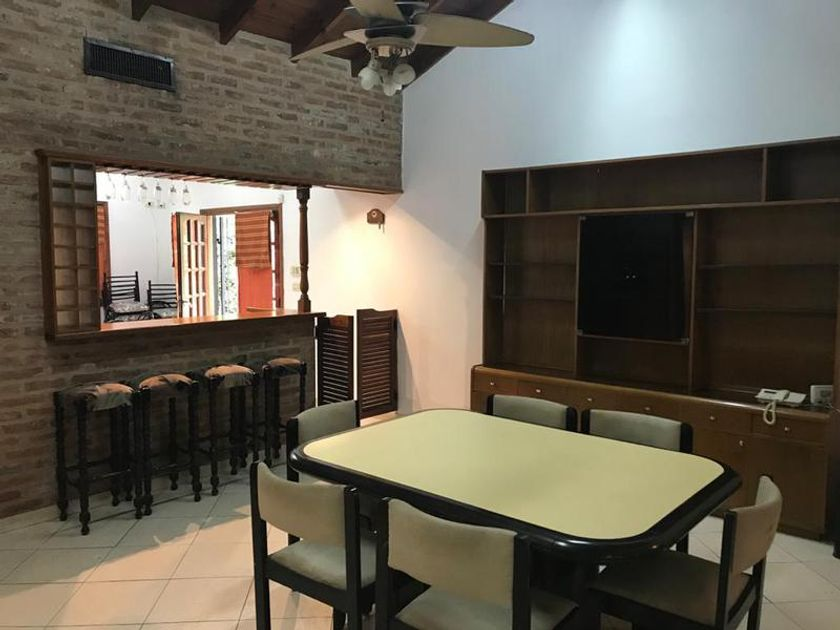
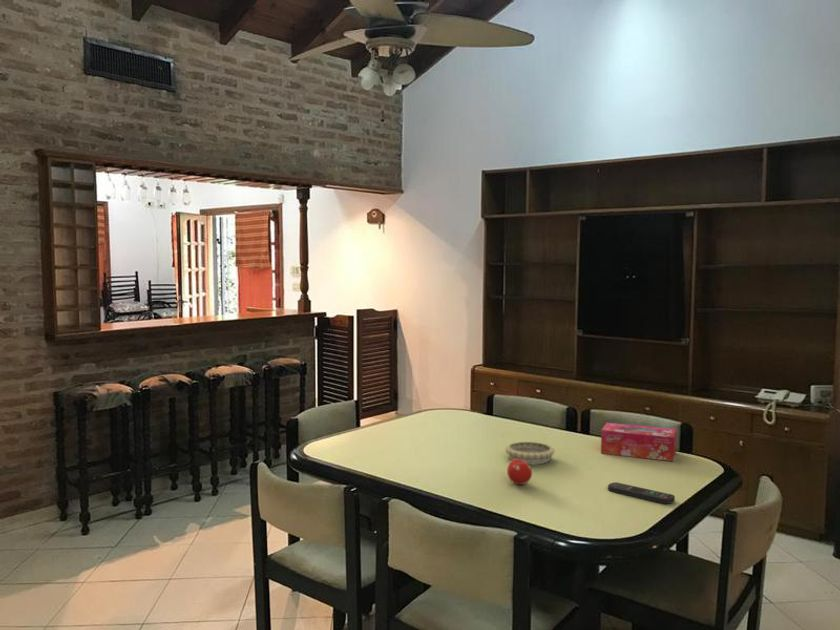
+ decorative bowl [504,441,555,465]
+ remote control [607,481,676,505]
+ tissue box [600,422,677,462]
+ fruit [506,457,533,486]
